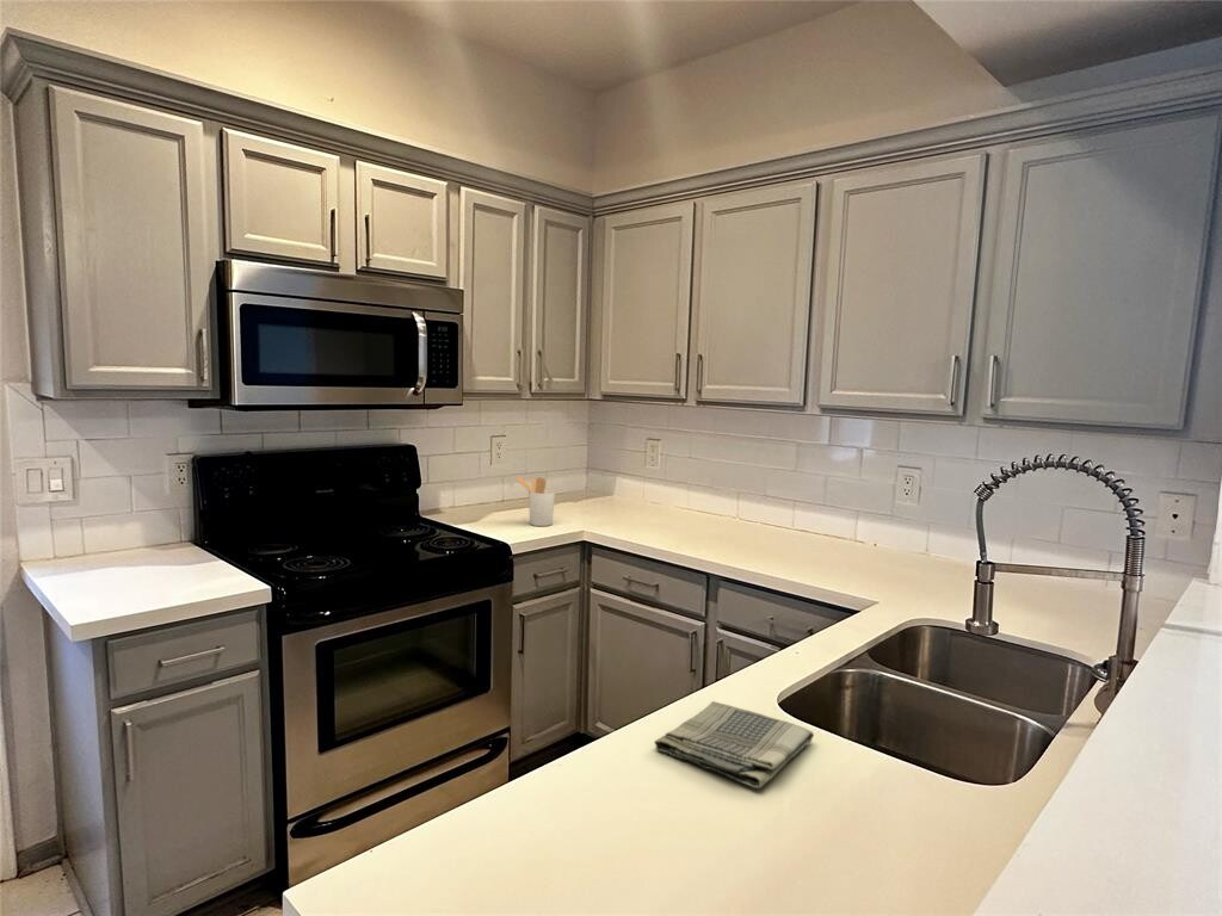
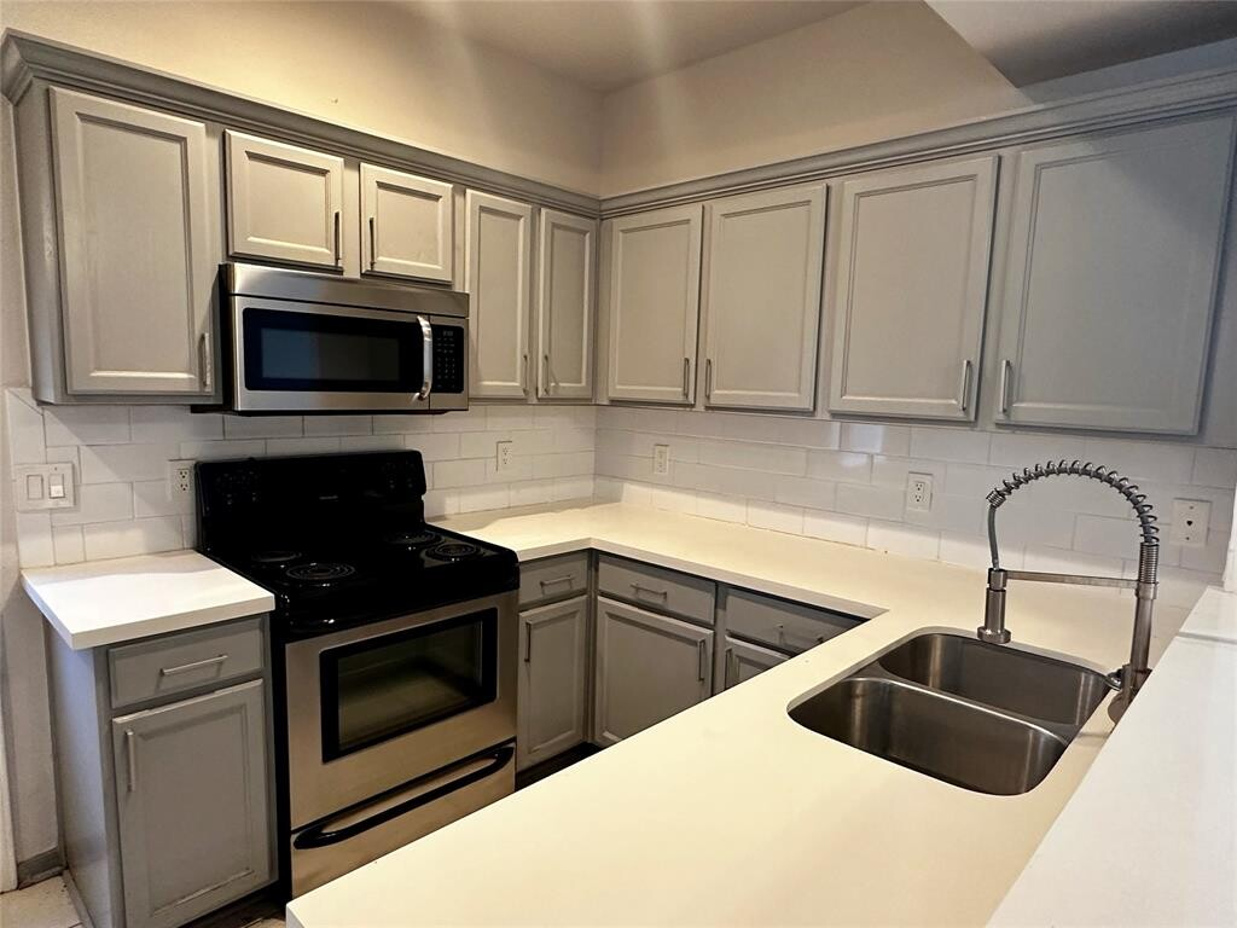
- utensil holder [514,475,556,527]
- dish towel [653,700,815,790]
